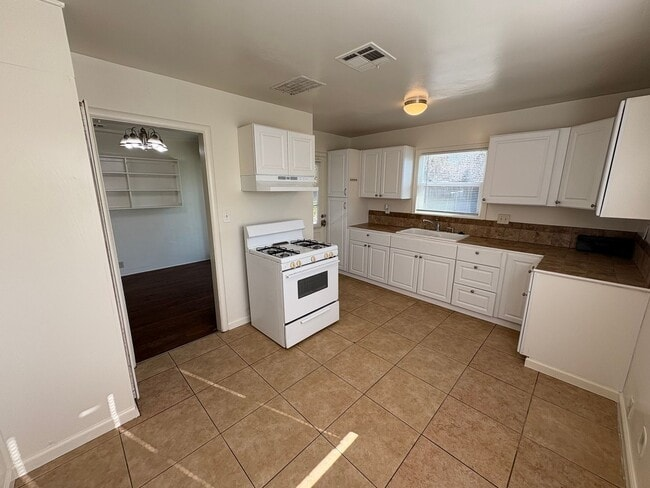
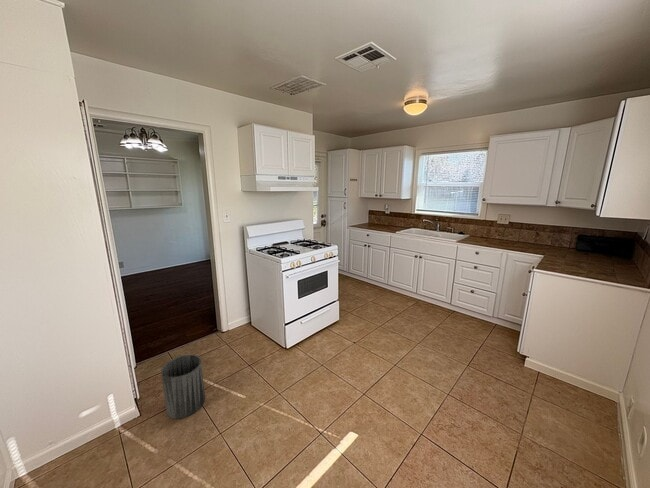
+ trash can [160,354,206,420]
